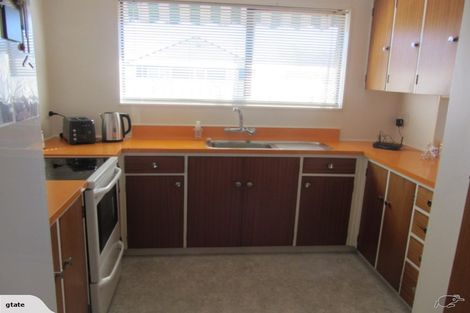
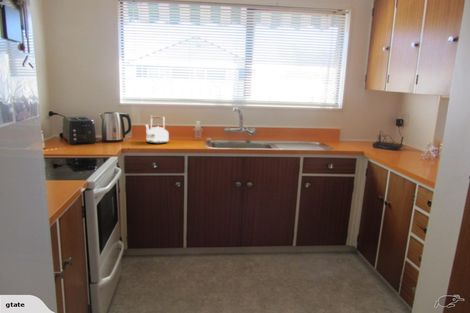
+ kettle [144,115,170,145]
